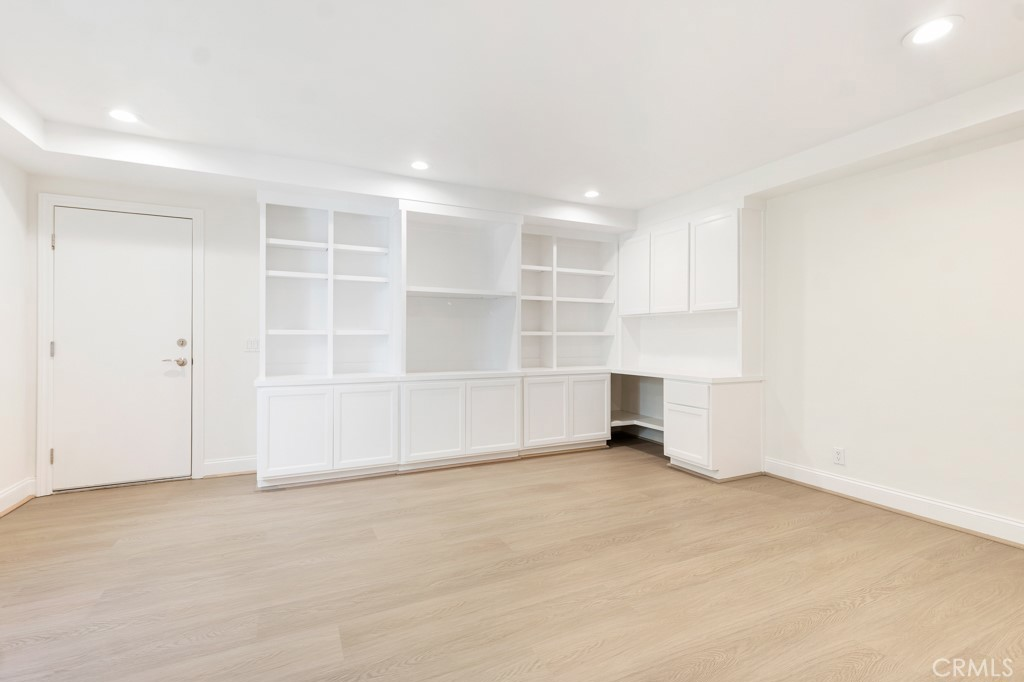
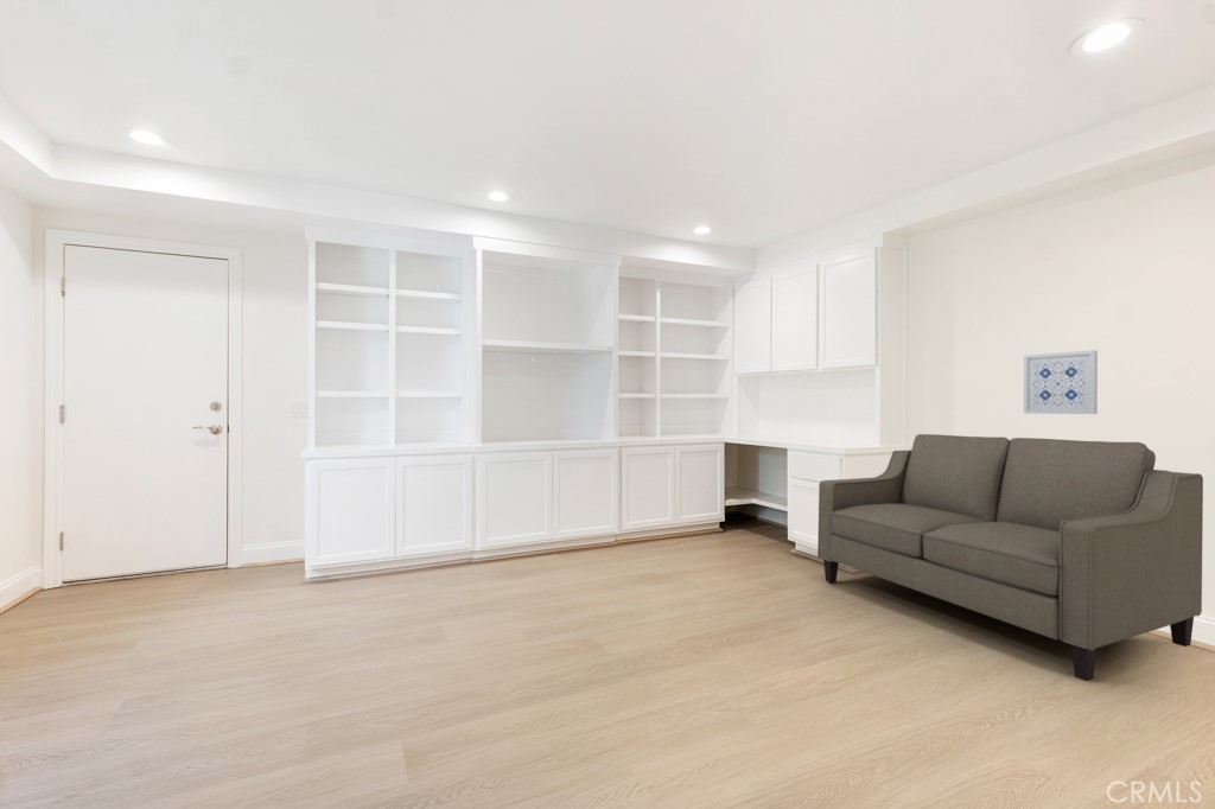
+ sofa [816,433,1204,682]
+ wall art [1023,349,1099,415]
